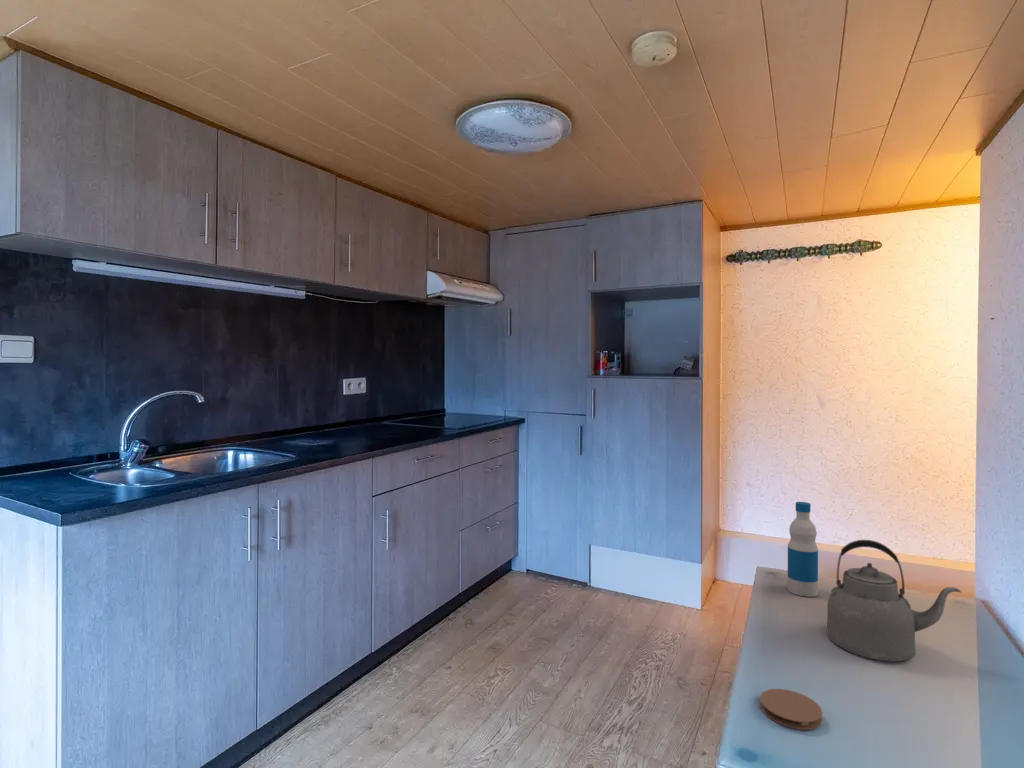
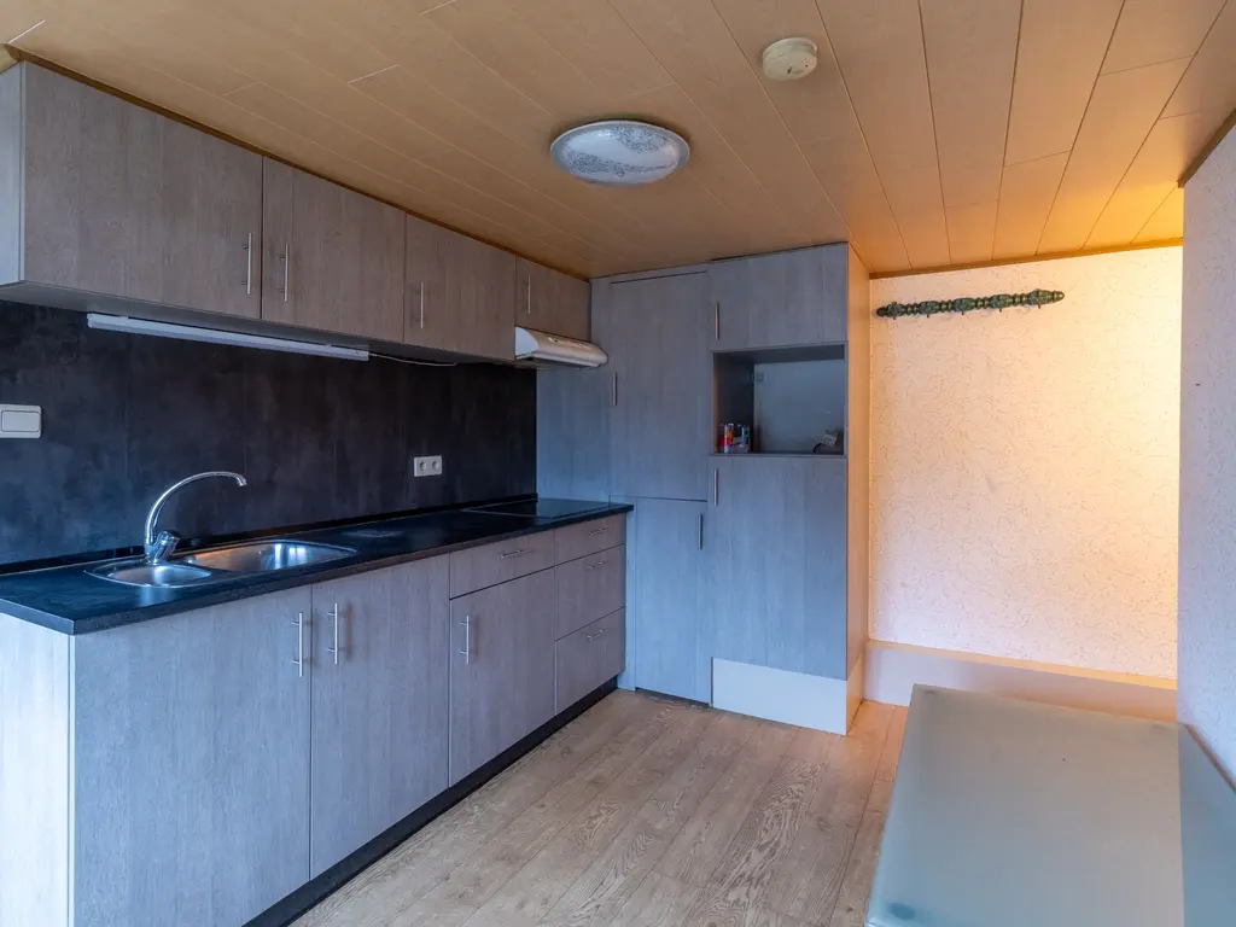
- bottle [787,501,819,598]
- kettle [826,539,962,663]
- coaster [759,688,823,731]
